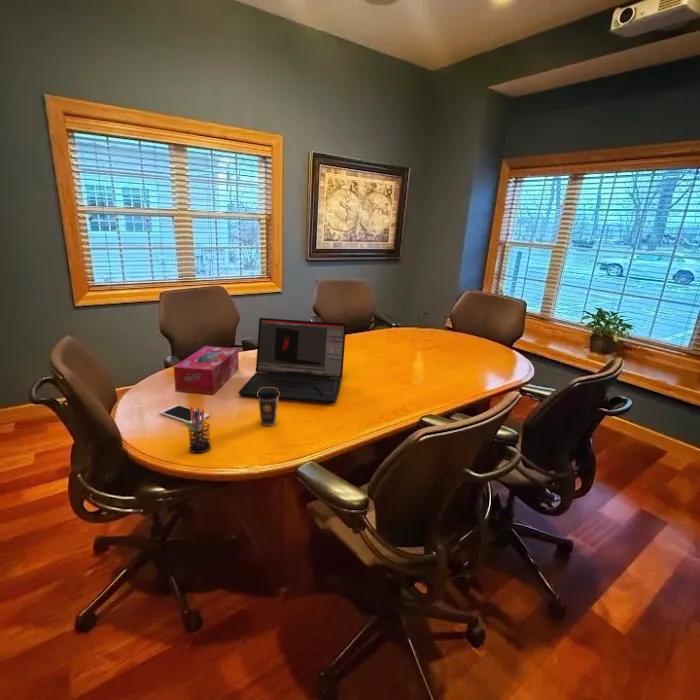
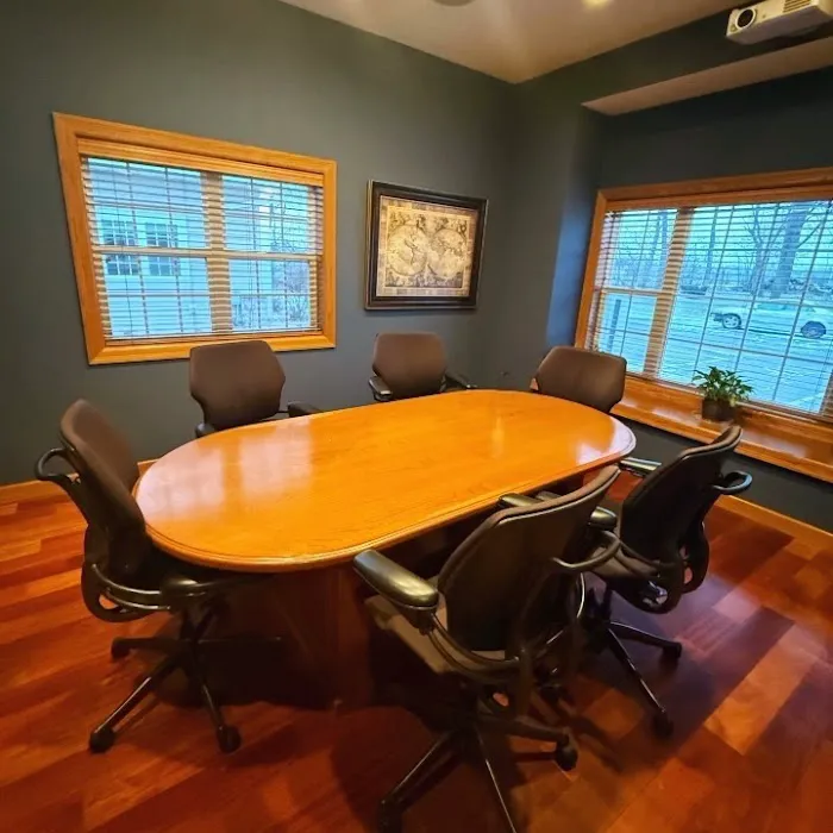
- coffee cup [257,387,280,427]
- cell phone [158,404,211,425]
- laptop [237,317,347,404]
- tissue box [173,345,240,395]
- pen holder [183,406,212,454]
